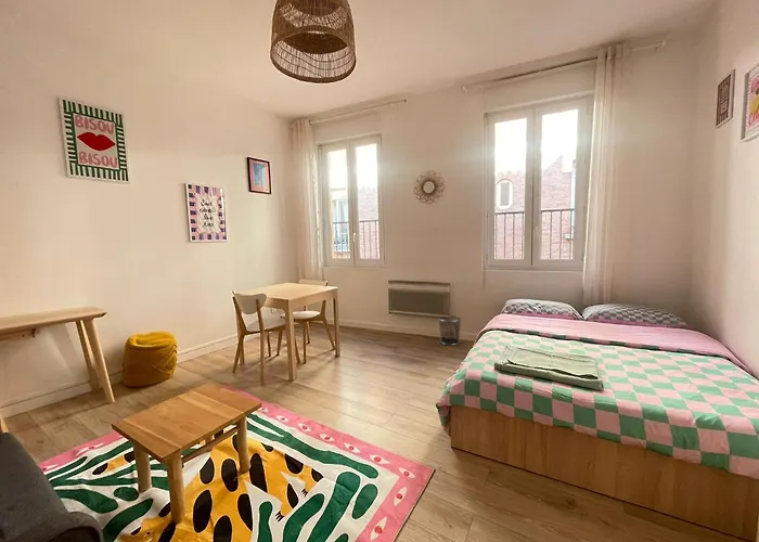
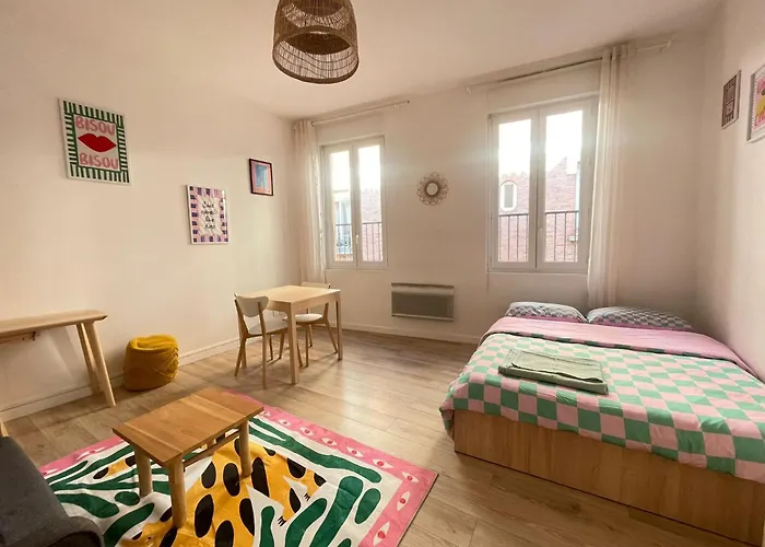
- waste bin [437,314,463,346]
